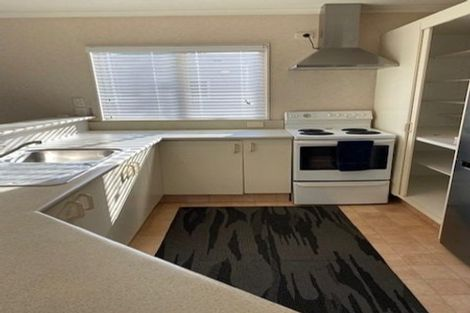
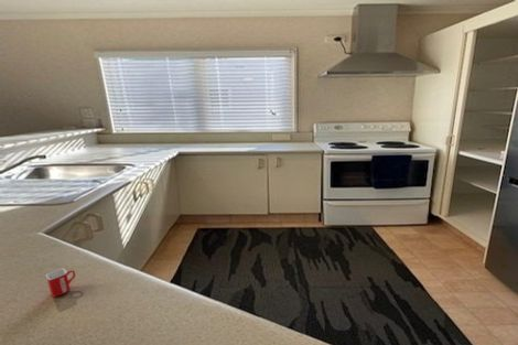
+ mug [45,267,76,298]
